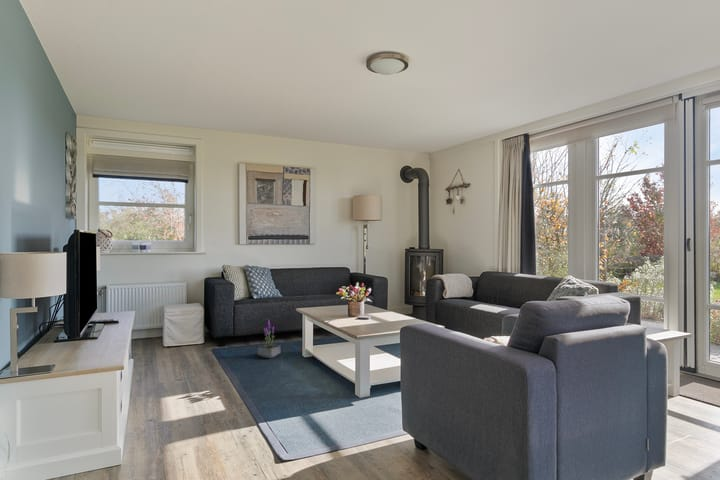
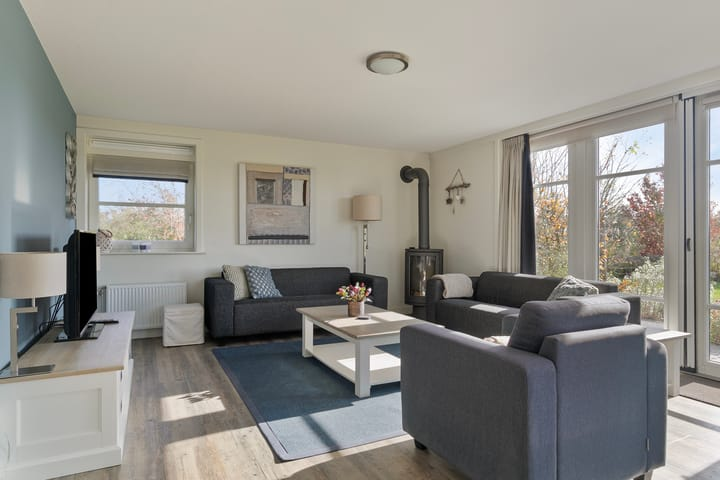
- potted plant [257,319,282,359]
